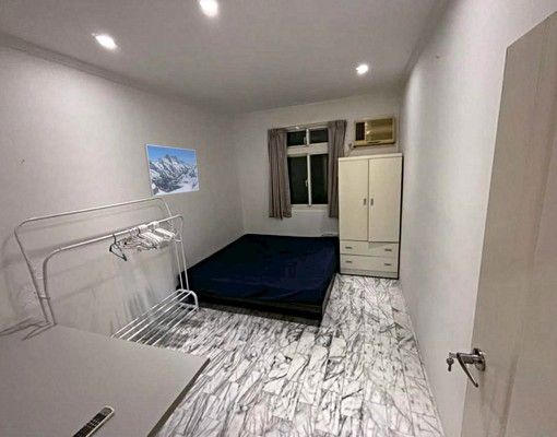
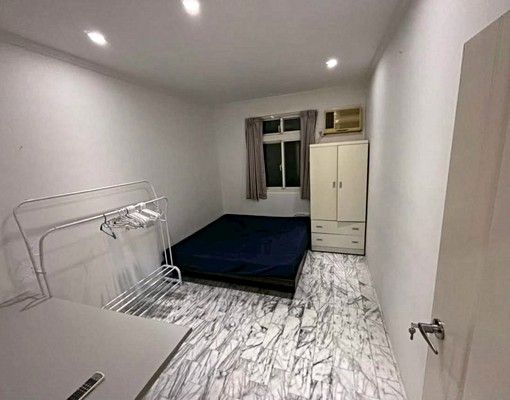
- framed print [143,143,200,197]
